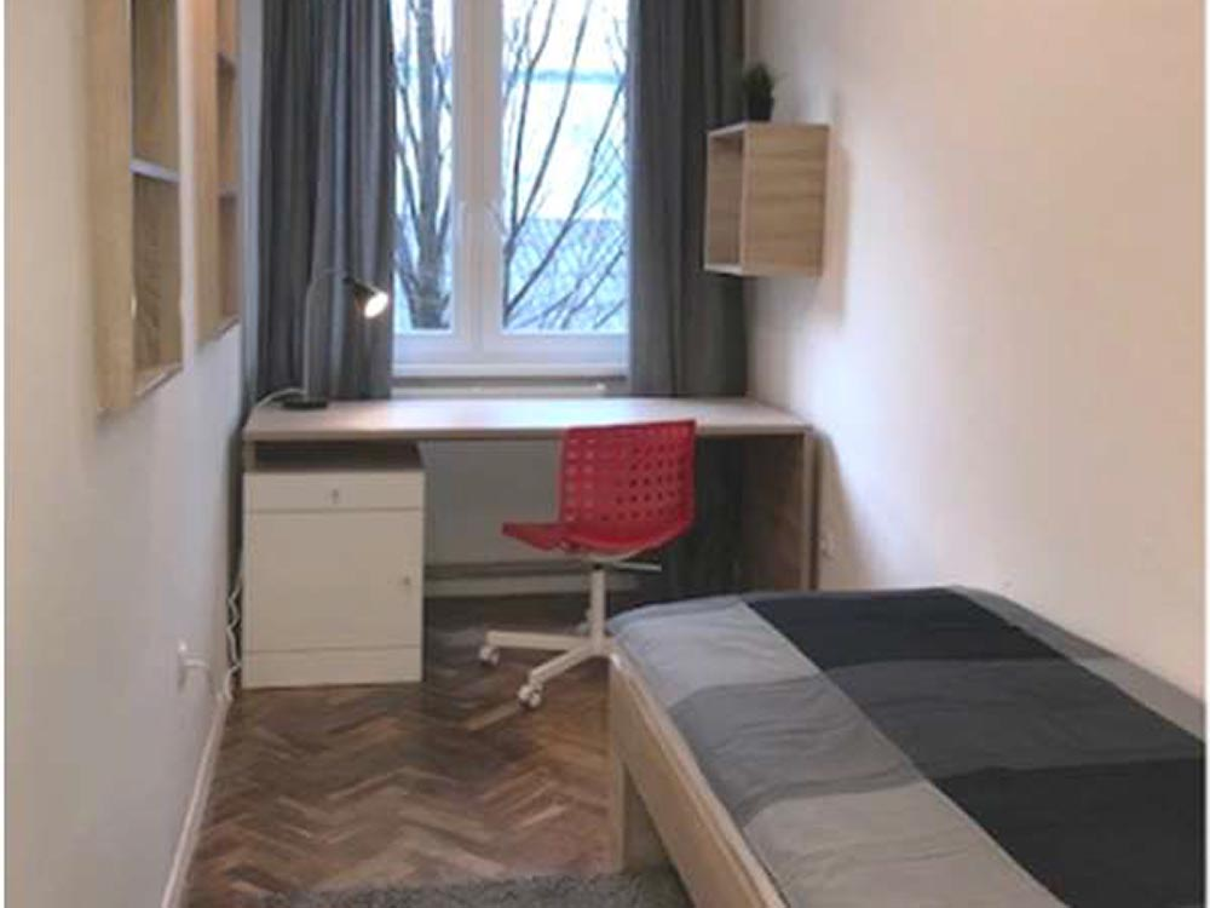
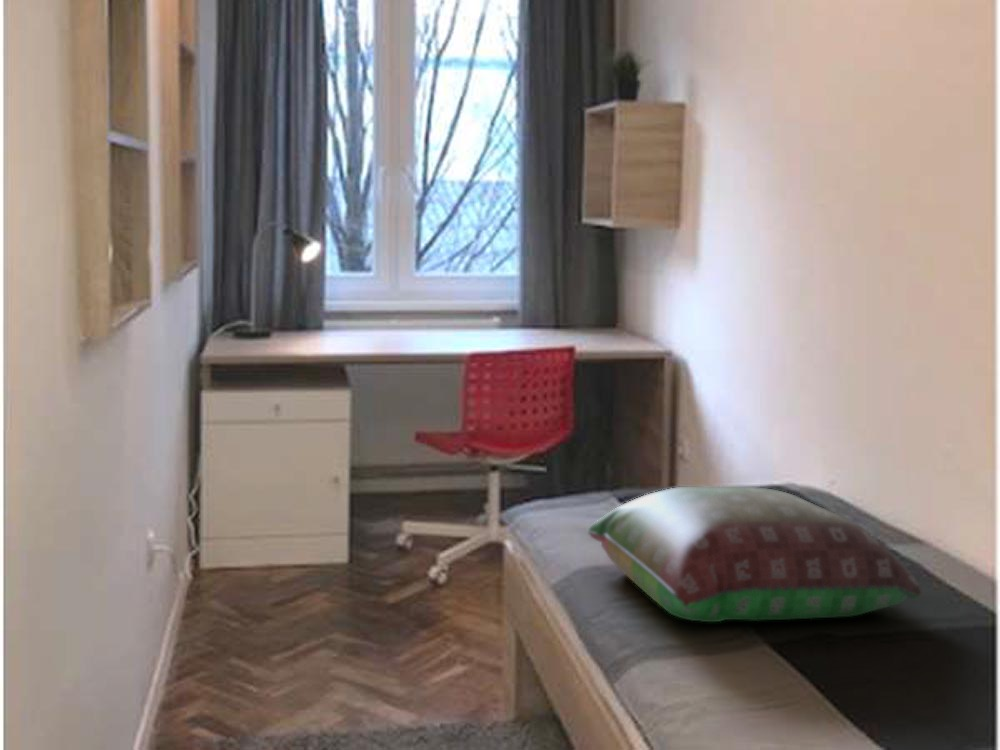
+ pillow [586,486,922,623]
